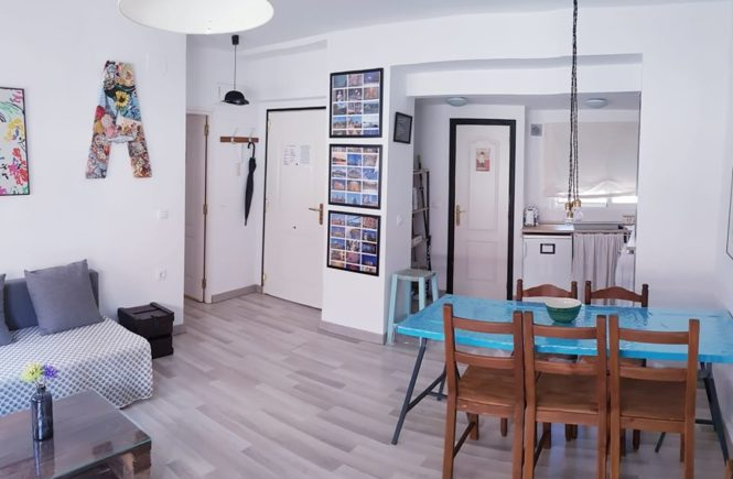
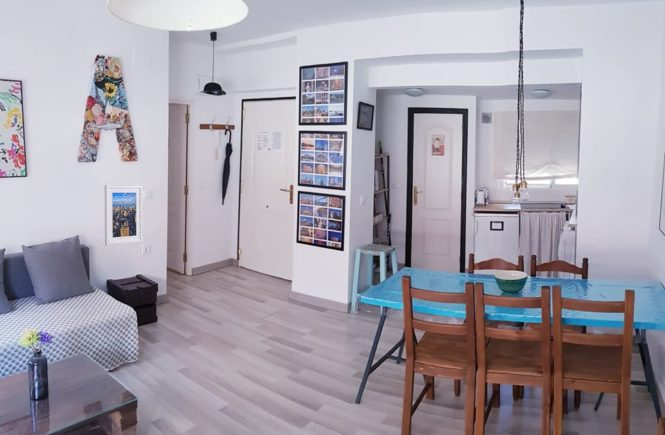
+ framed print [104,184,144,246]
